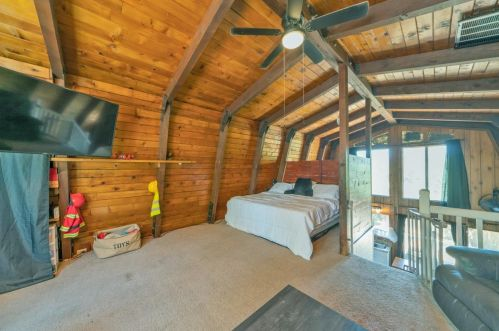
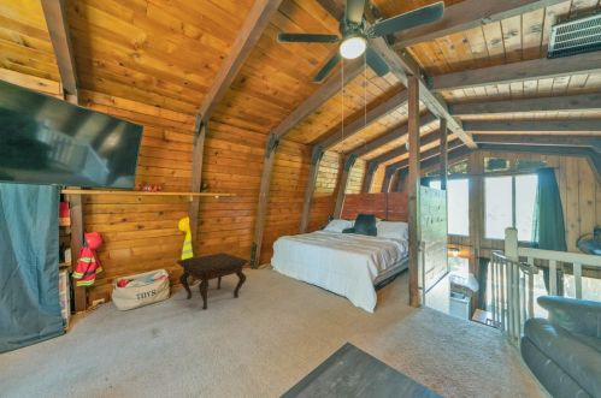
+ side table [176,251,249,310]
